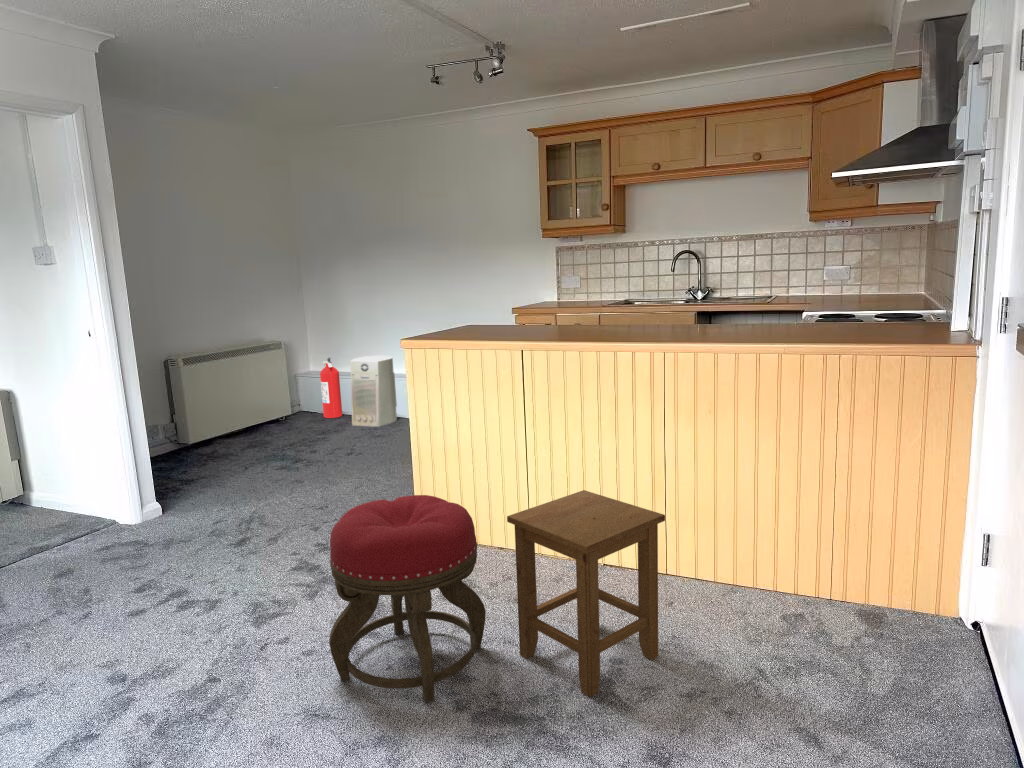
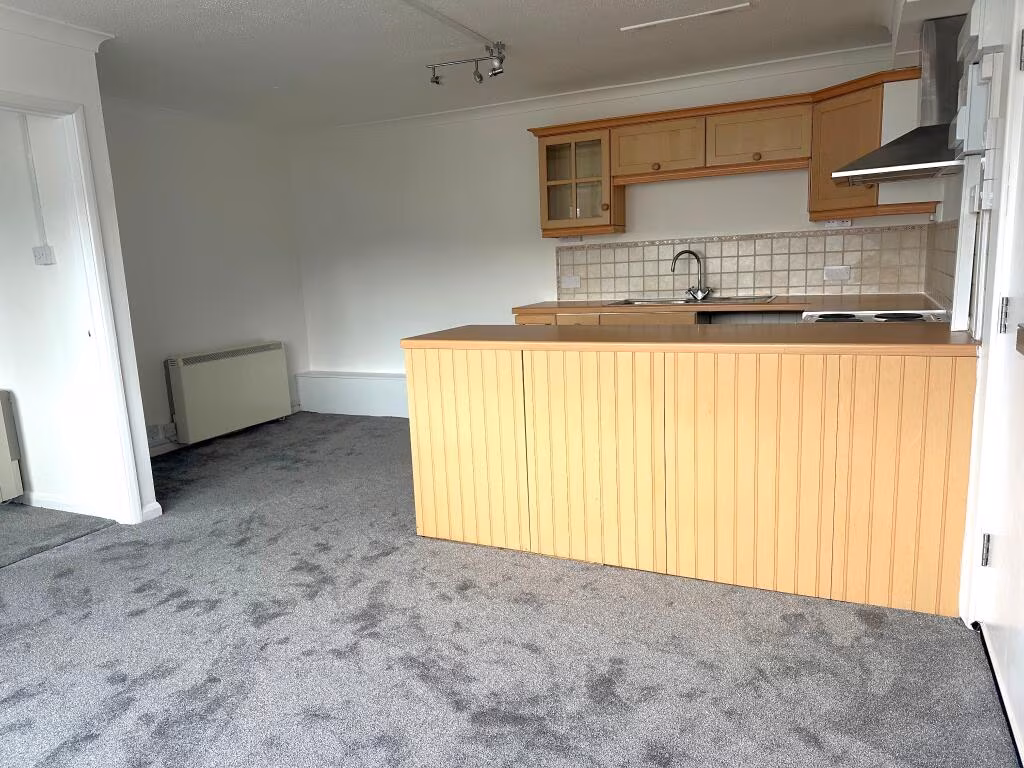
- stool [328,494,487,704]
- fire extinguisher [319,356,343,419]
- fan [349,355,398,428]
- stool [506,489,666,698]
